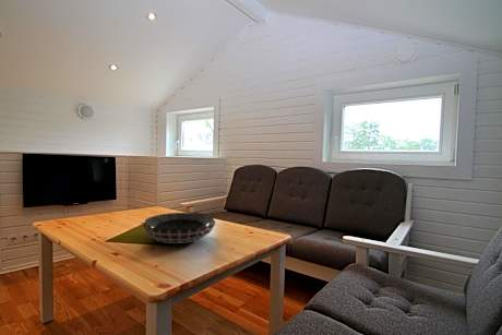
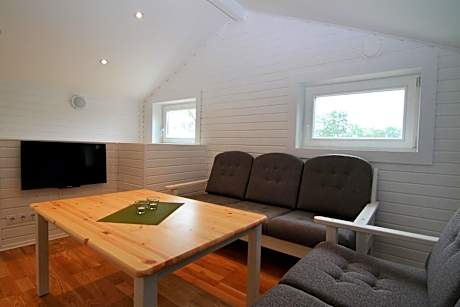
- decorative bowl [142,212,217,244]
